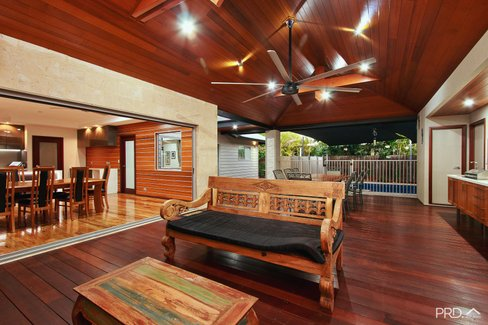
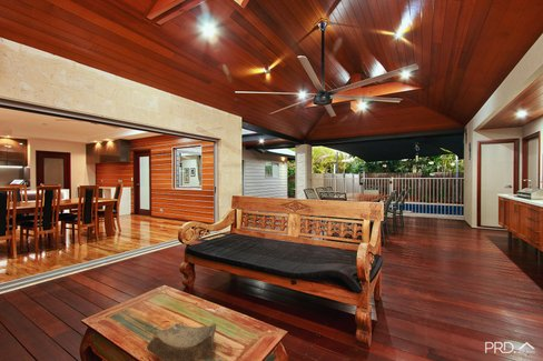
+ decorative bowl [146,322,217,361]
